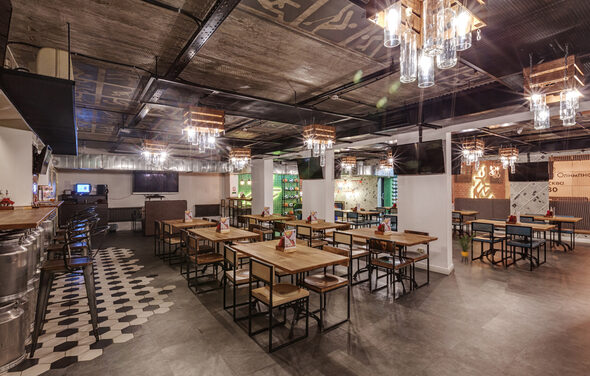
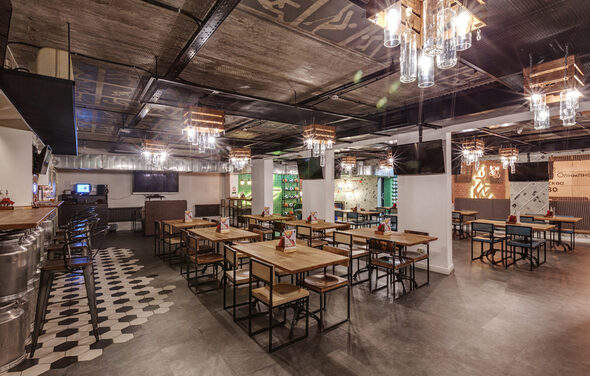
- house plant [455,231,480,266]
